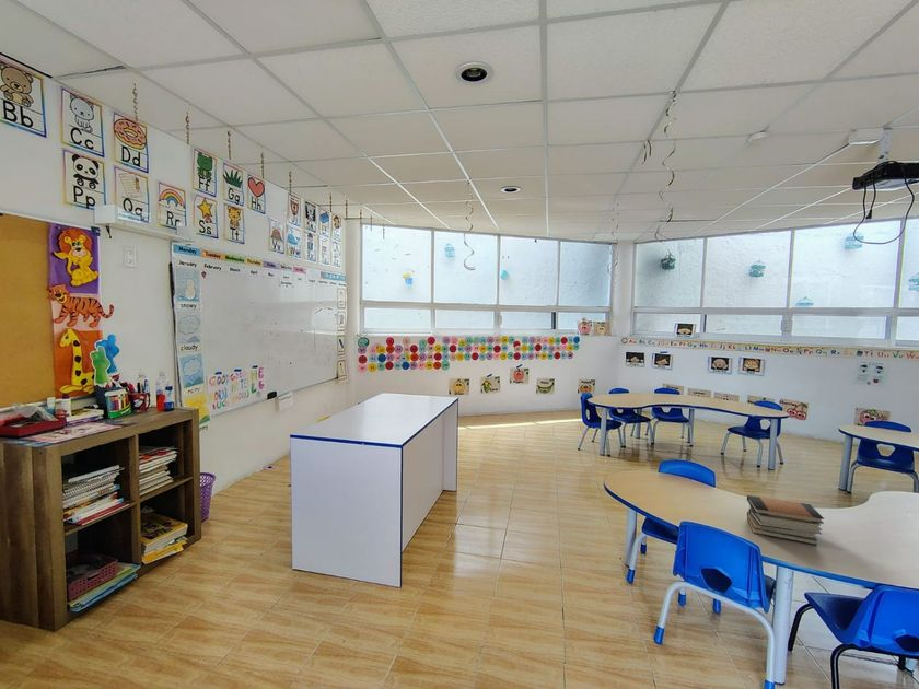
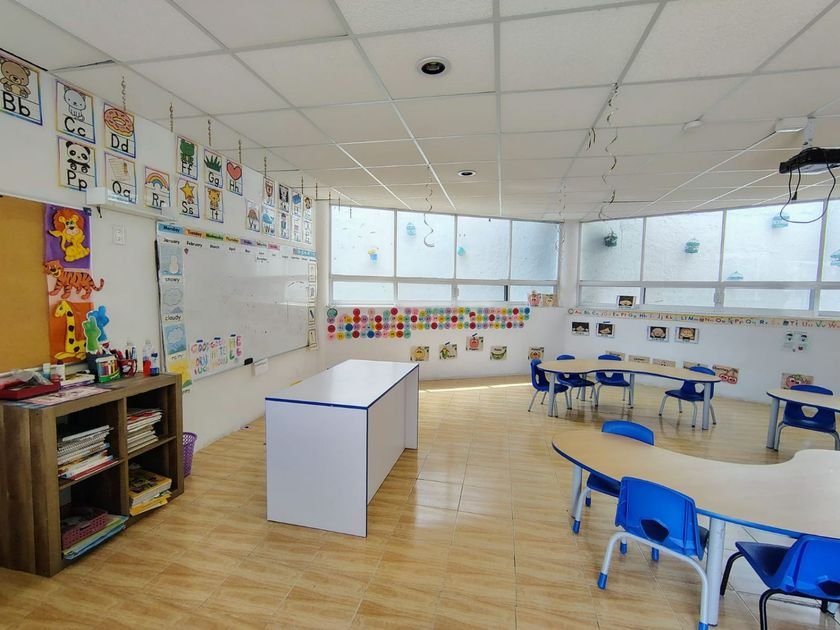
- book stack [746,494,825,546]
